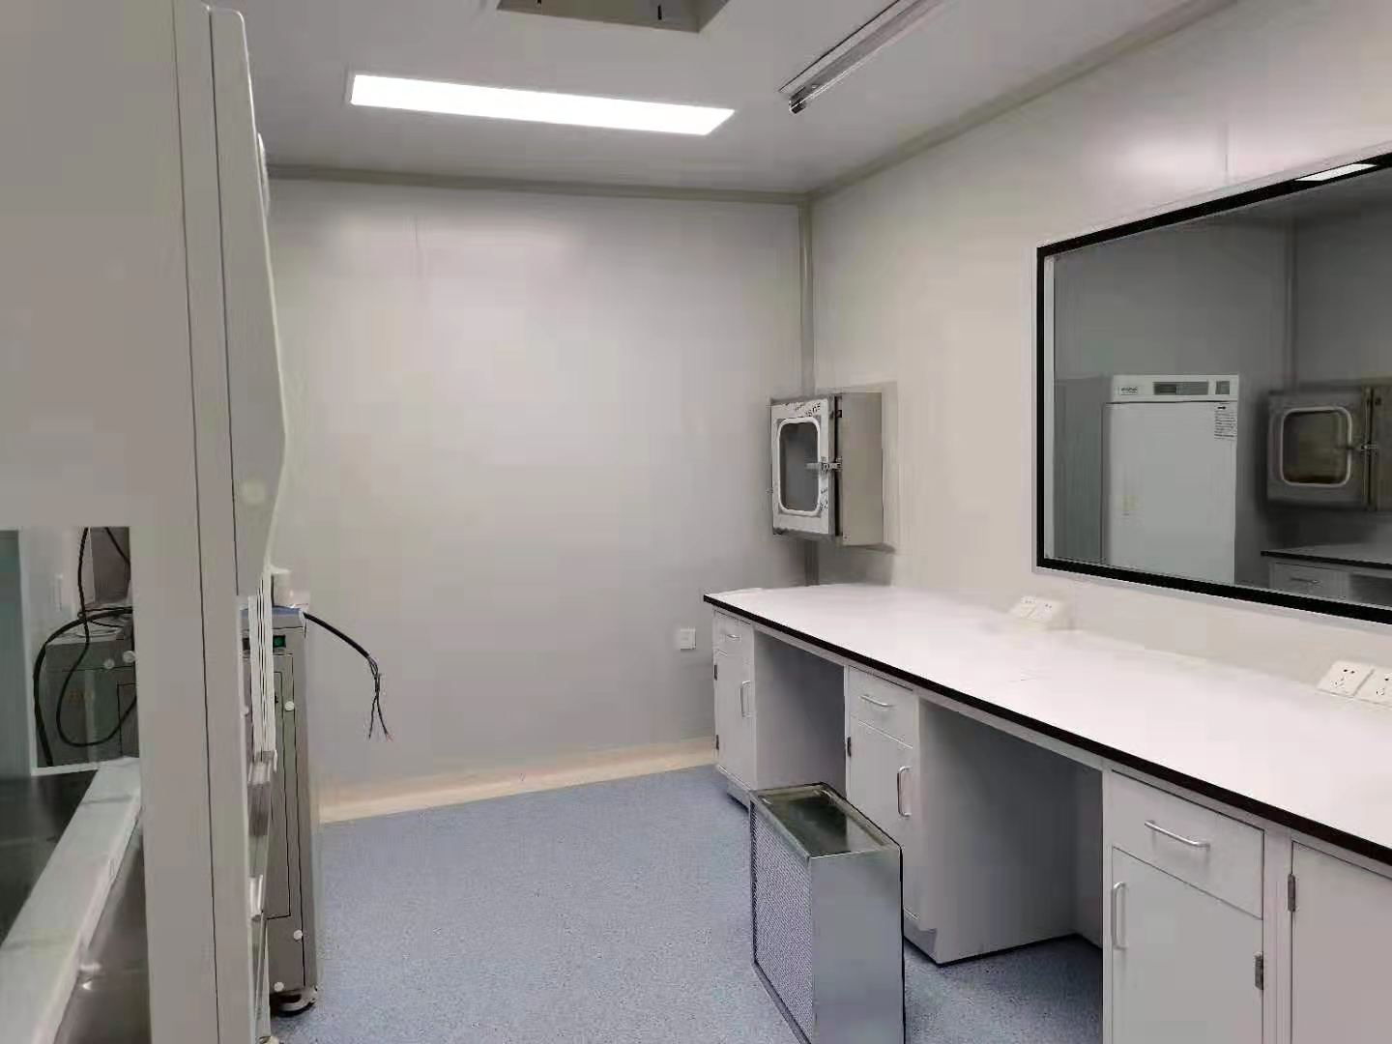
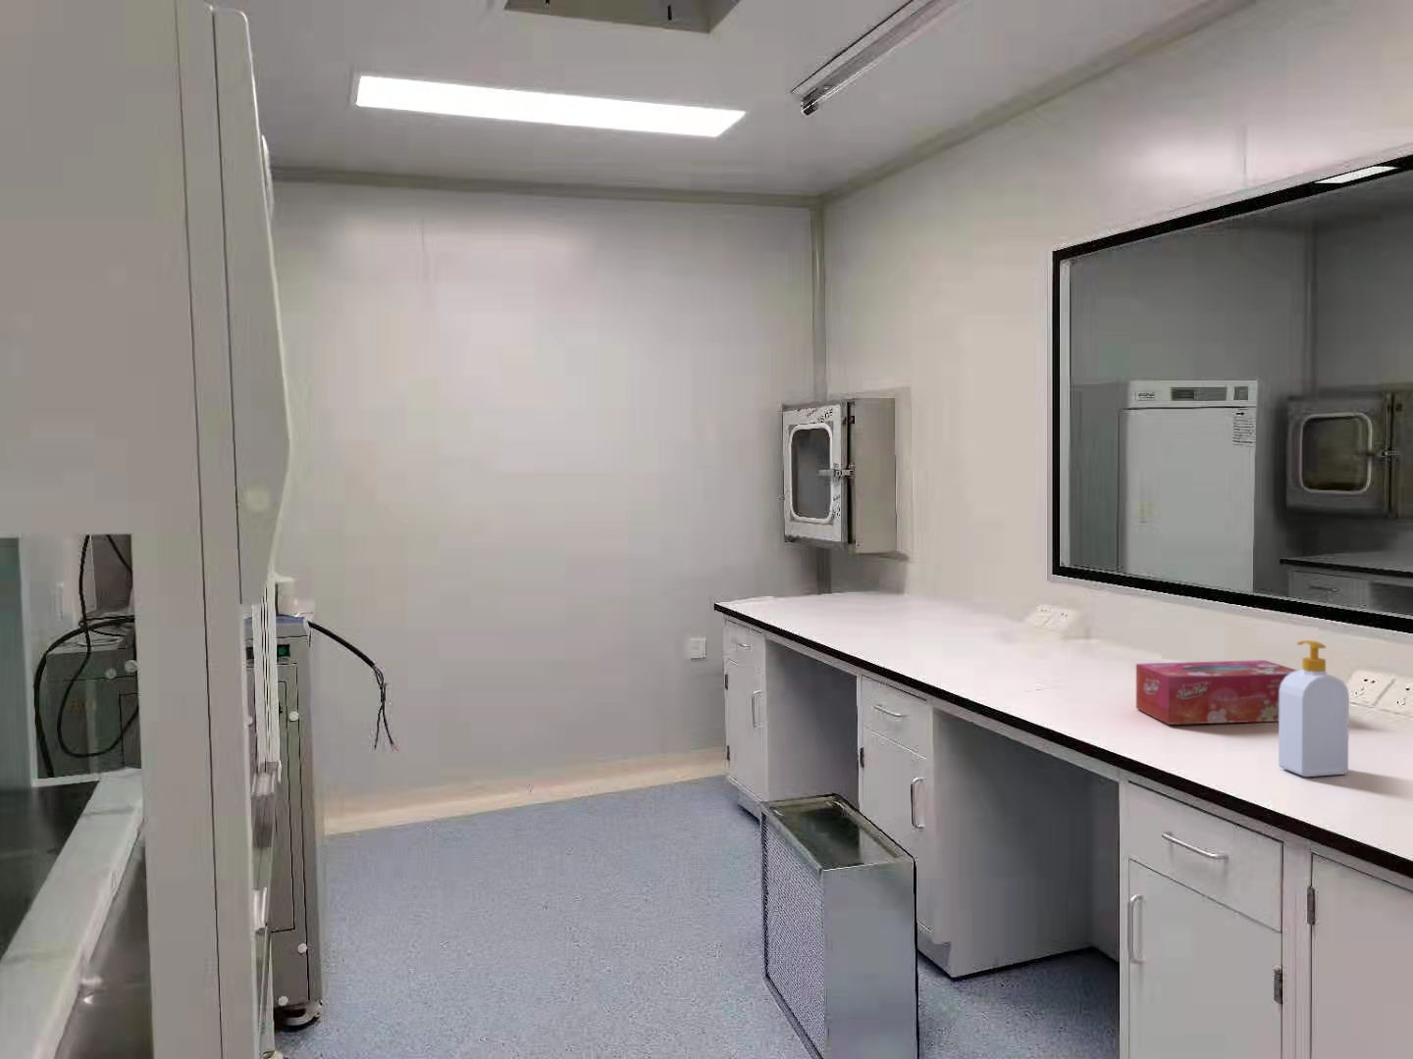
+ tissue box [1135,659,1298,725]
+ soap bottle [1277,640,1351,778]
